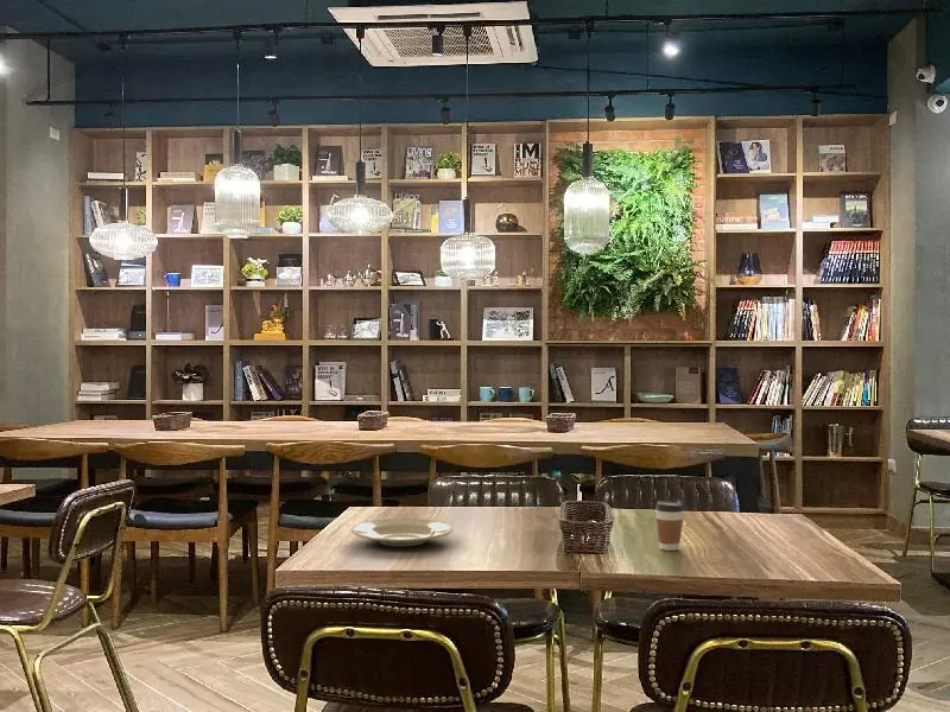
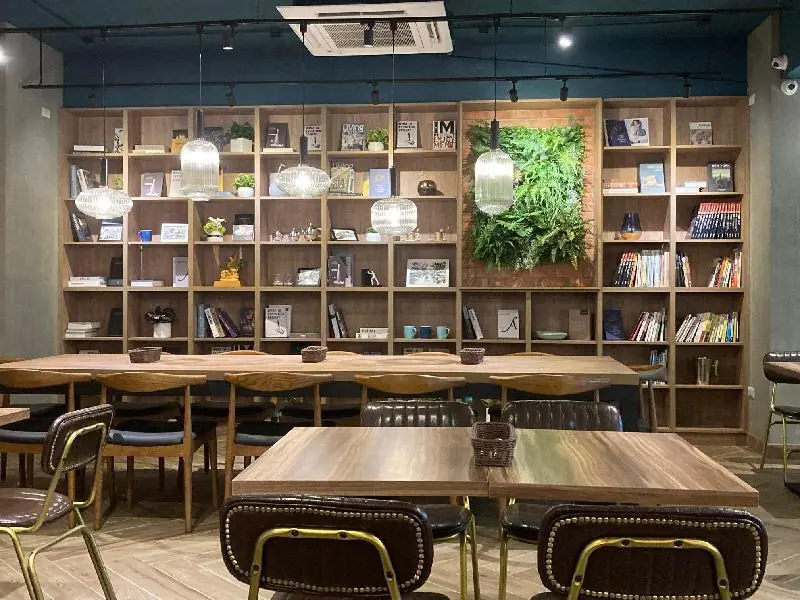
- plate [350,517,454,547]
- coffee cup [654,500,685,552]
